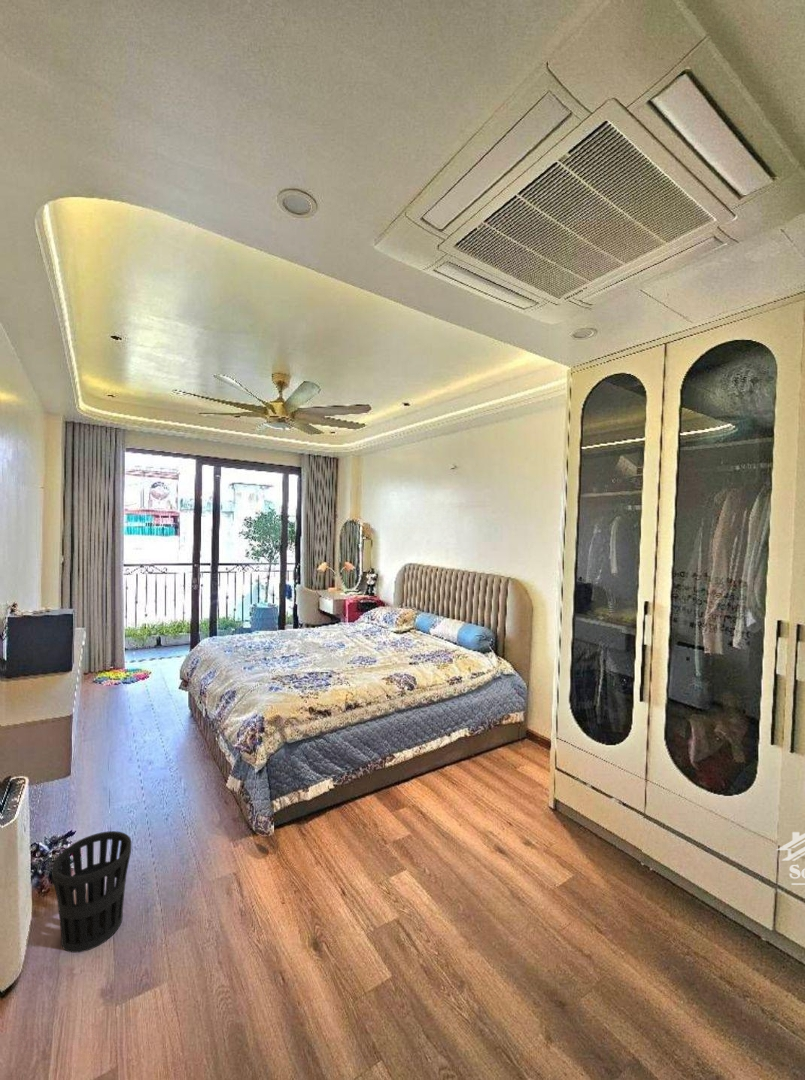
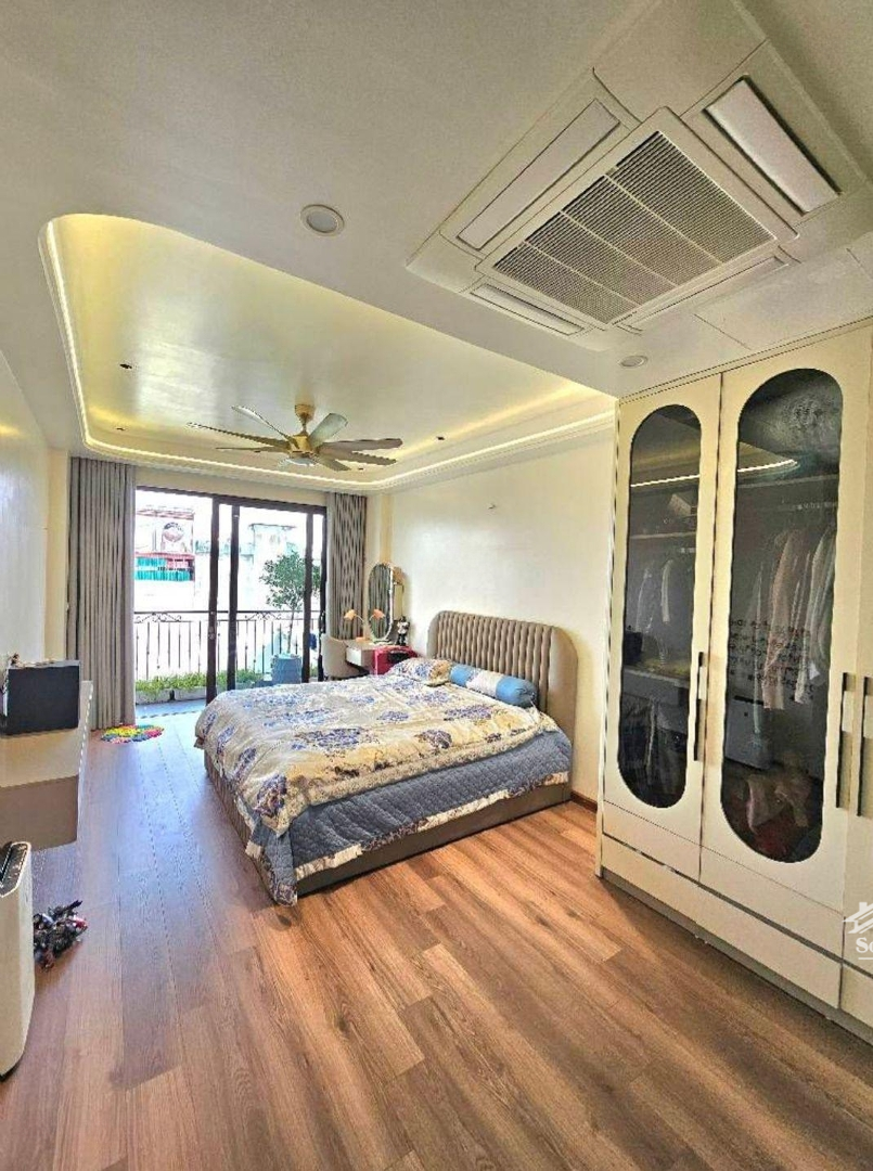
- wastebasket [51,830,132,954]
